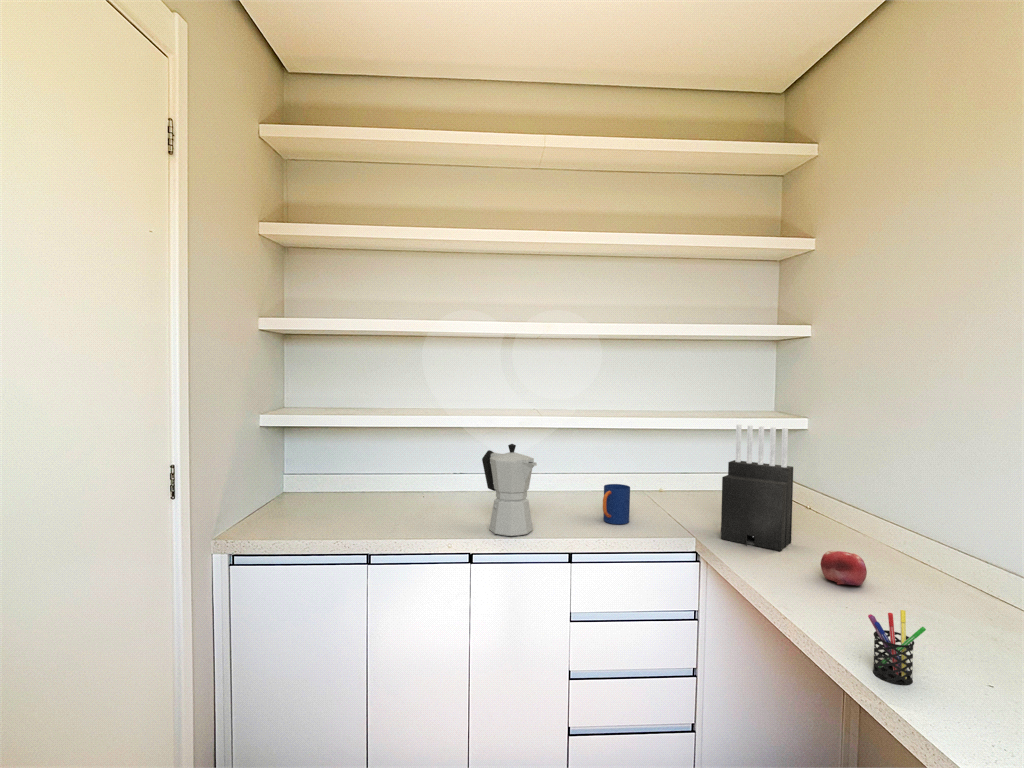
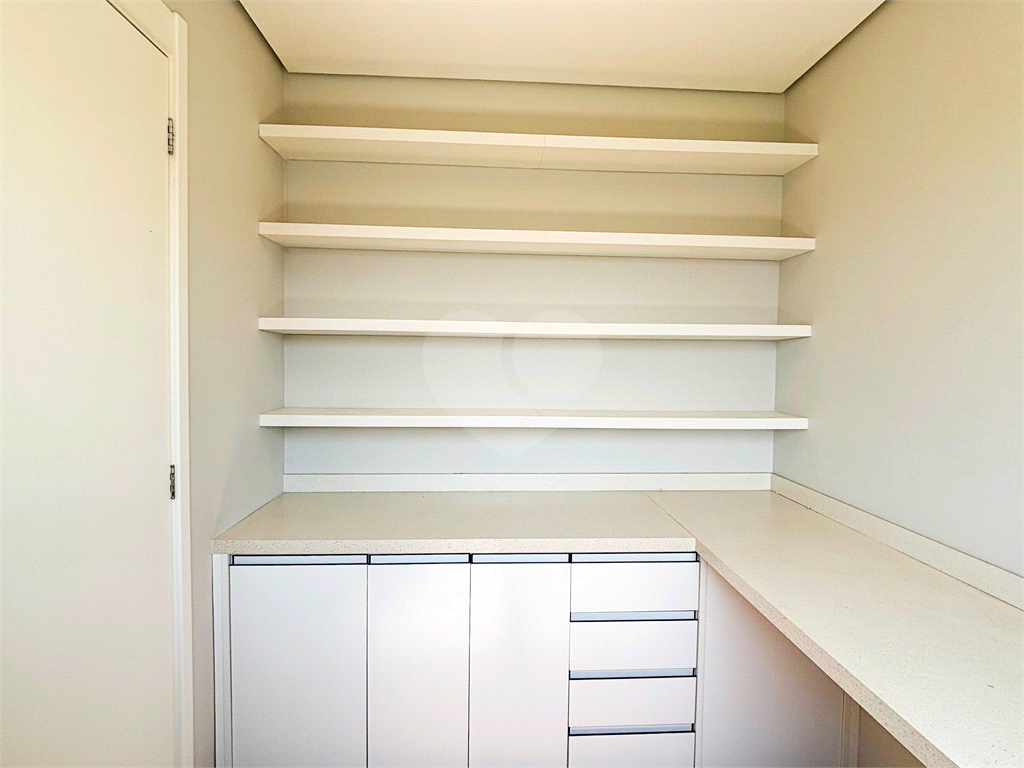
- knife block [720,424,794,552]
- pen holder [867,609,927,687]
- fruit [820,550,868,587]
- mug [602,483,631,525]
- moka pot [481,443,538,537]
